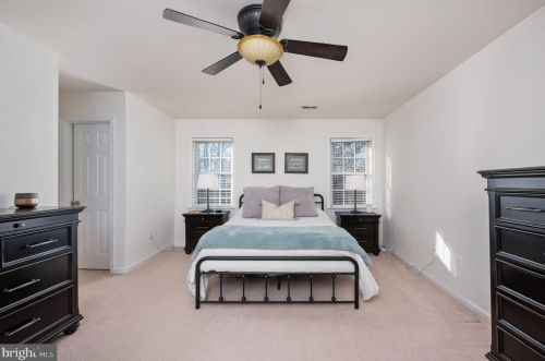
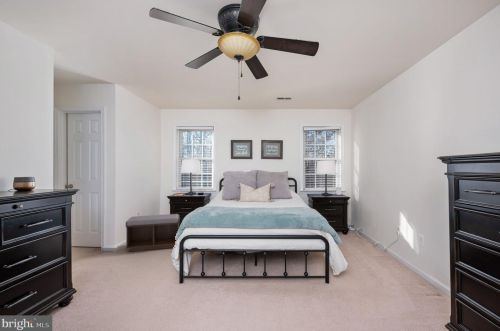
+ bench [125,213,180,252]
